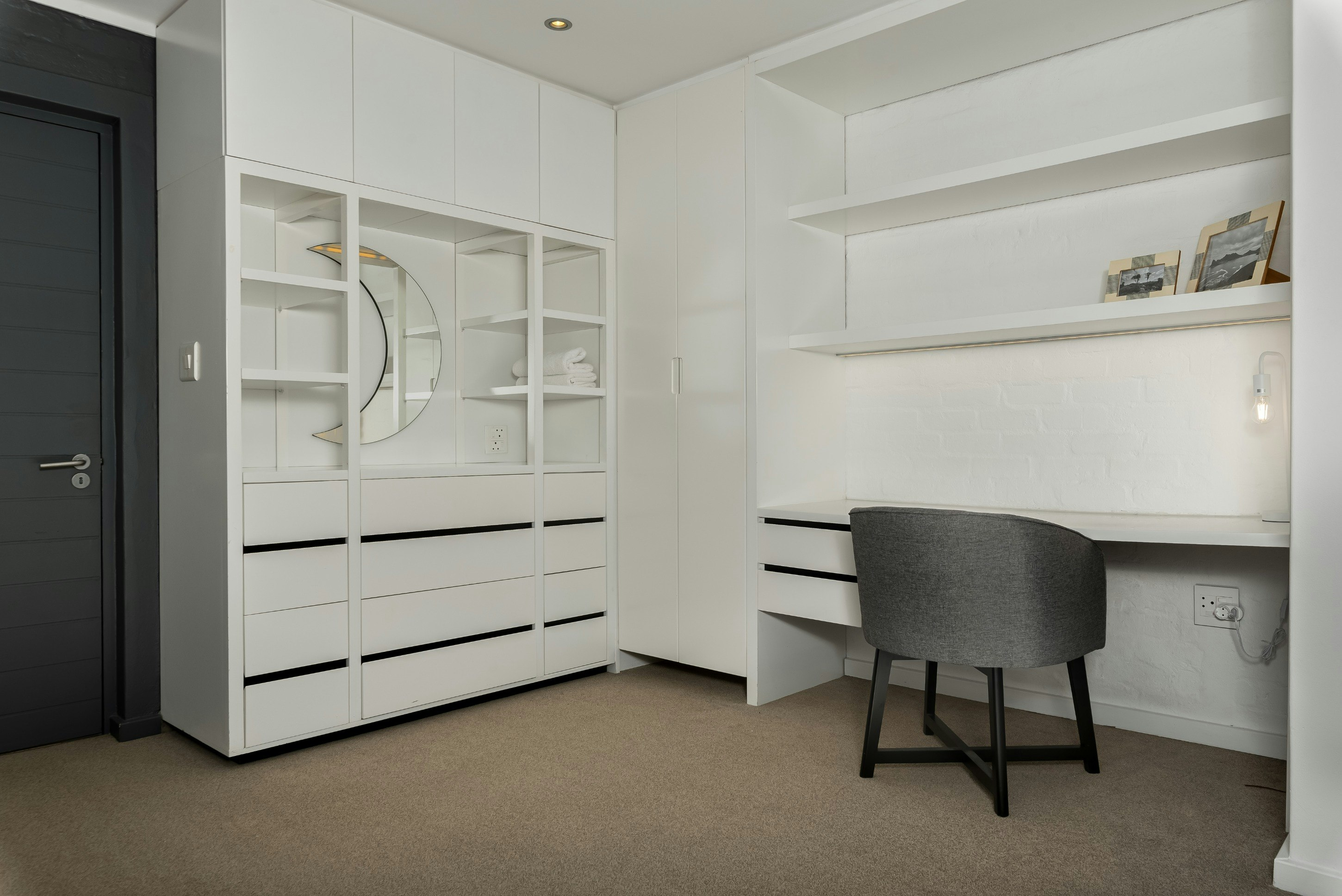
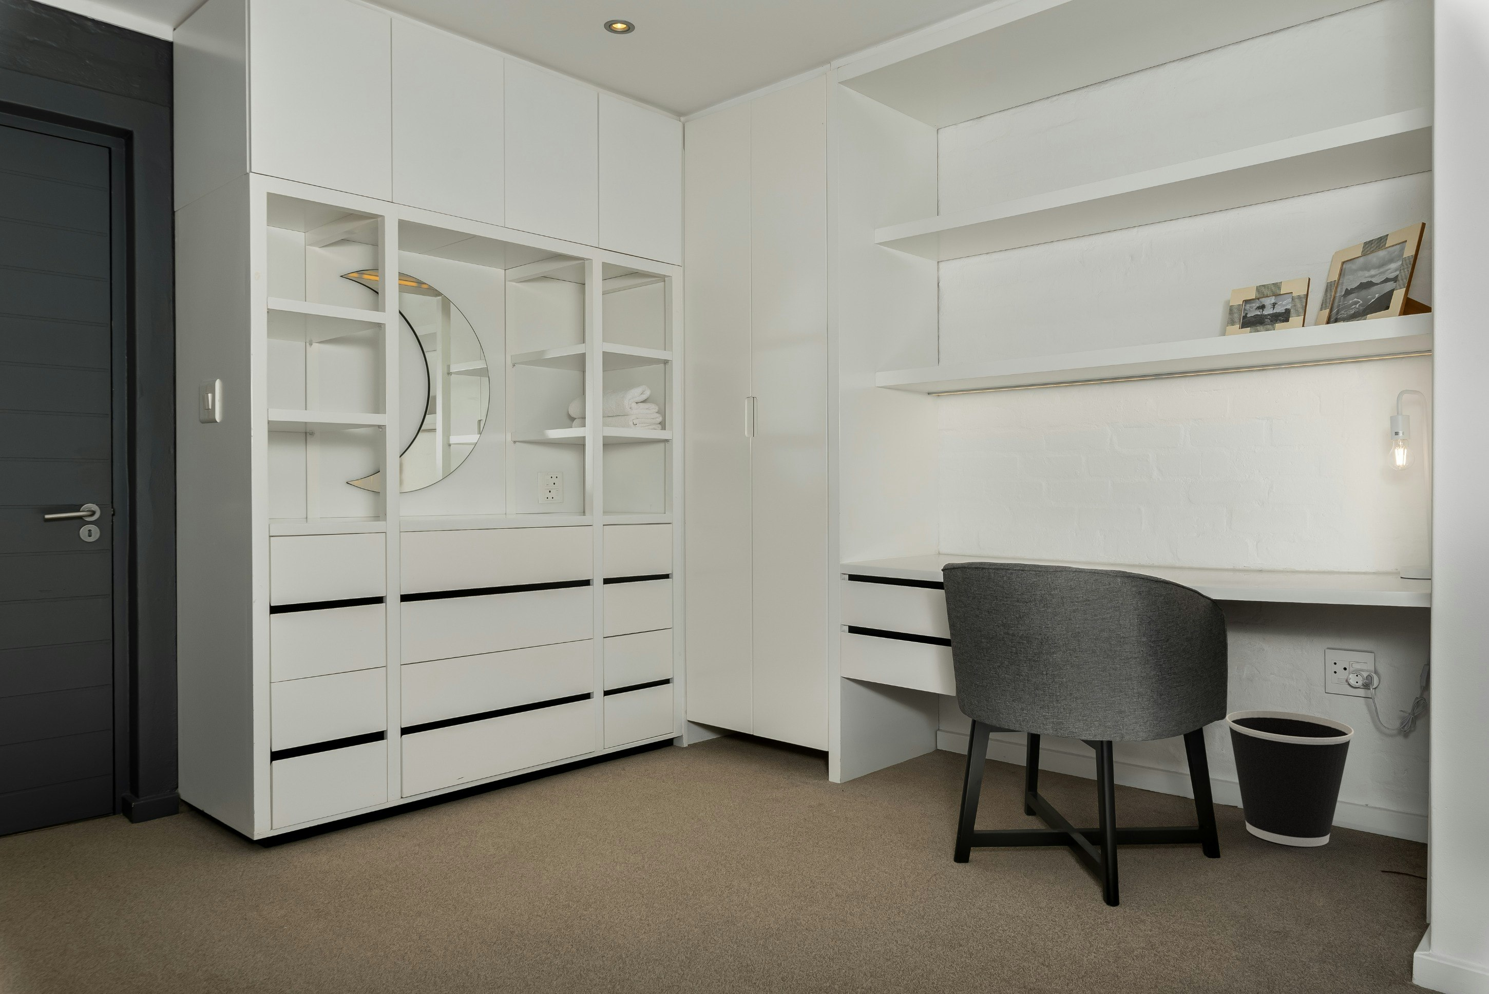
+ wastebasket [1226,710,1355,848]
